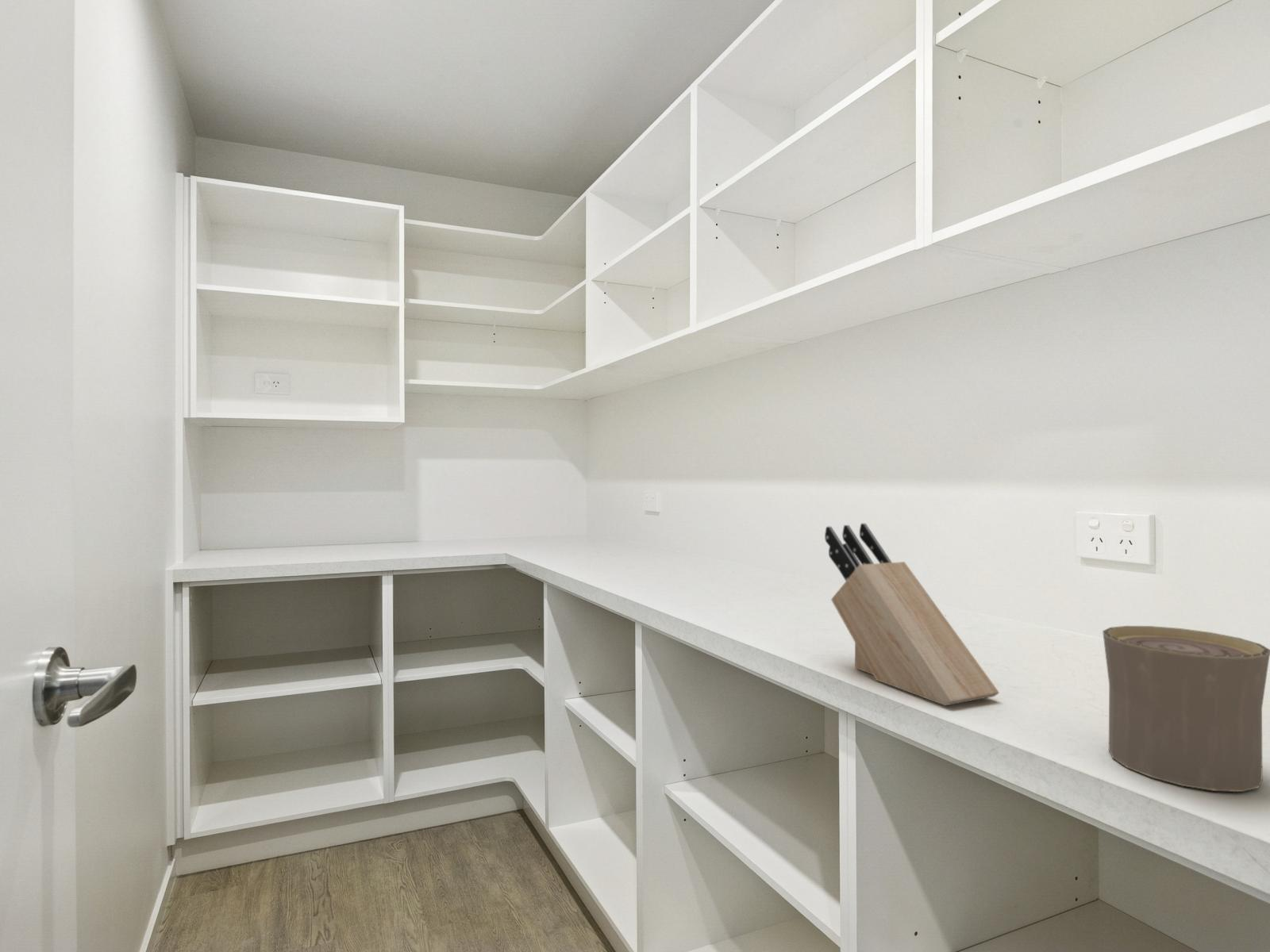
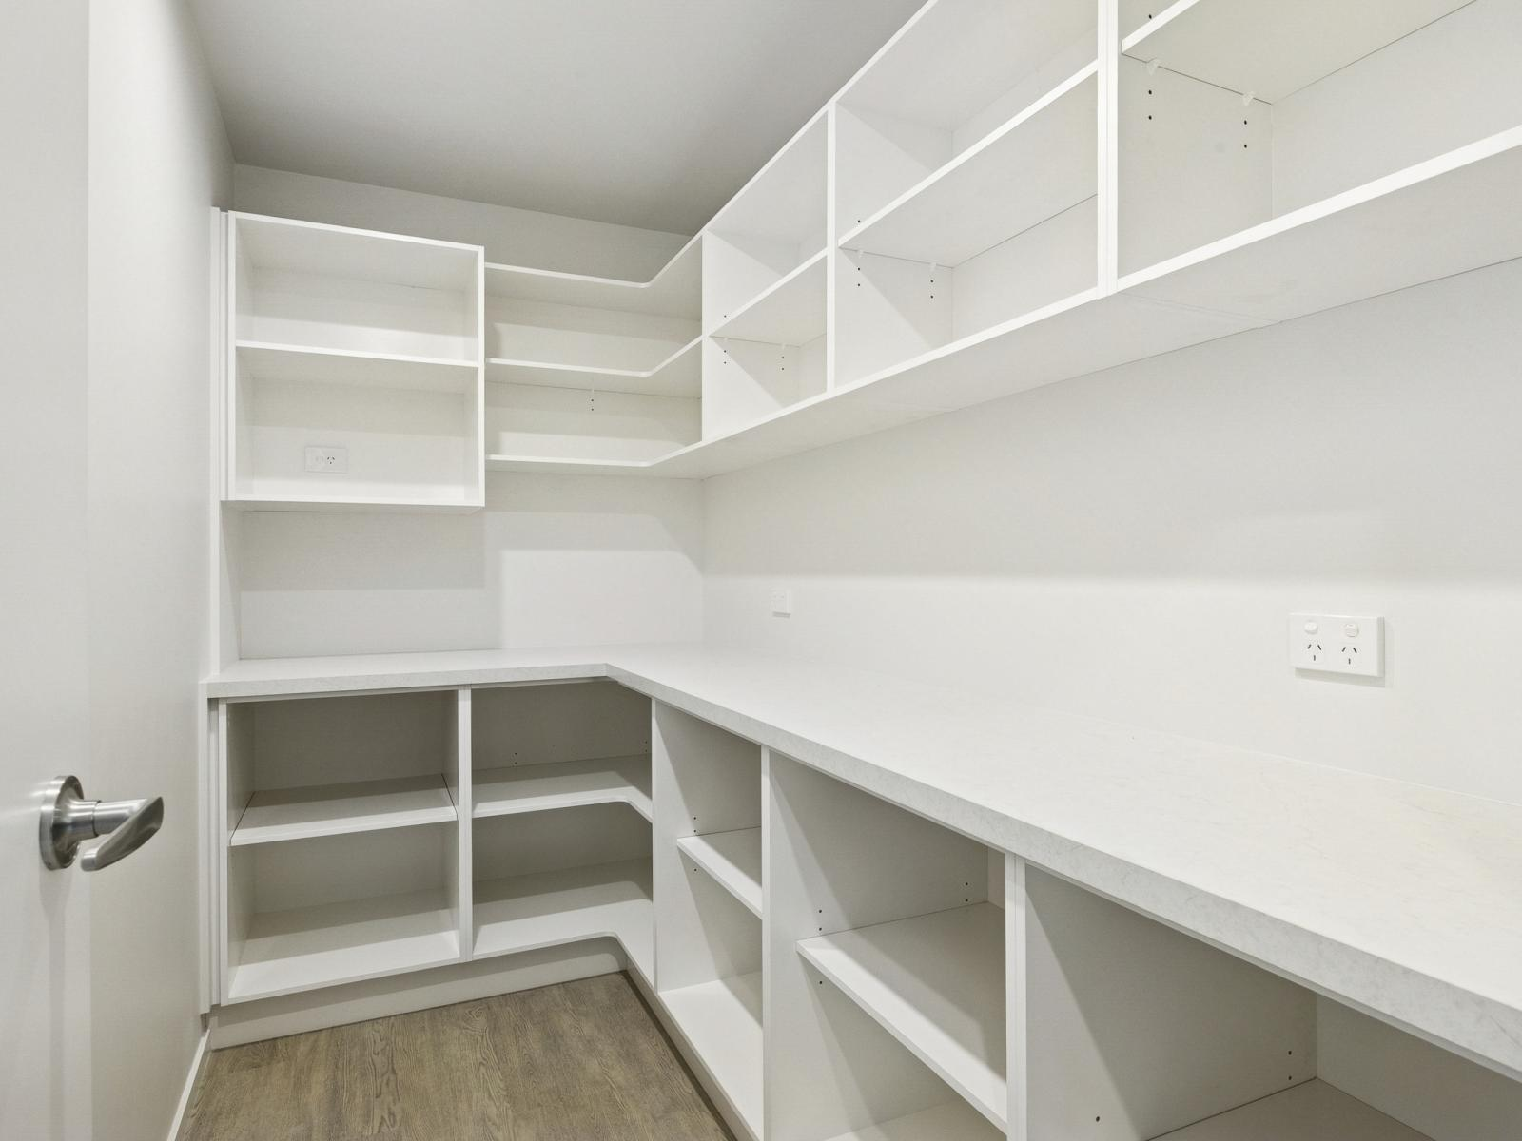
- cup [1102,625,1270,793]
- knife block [824,523,999,706]
